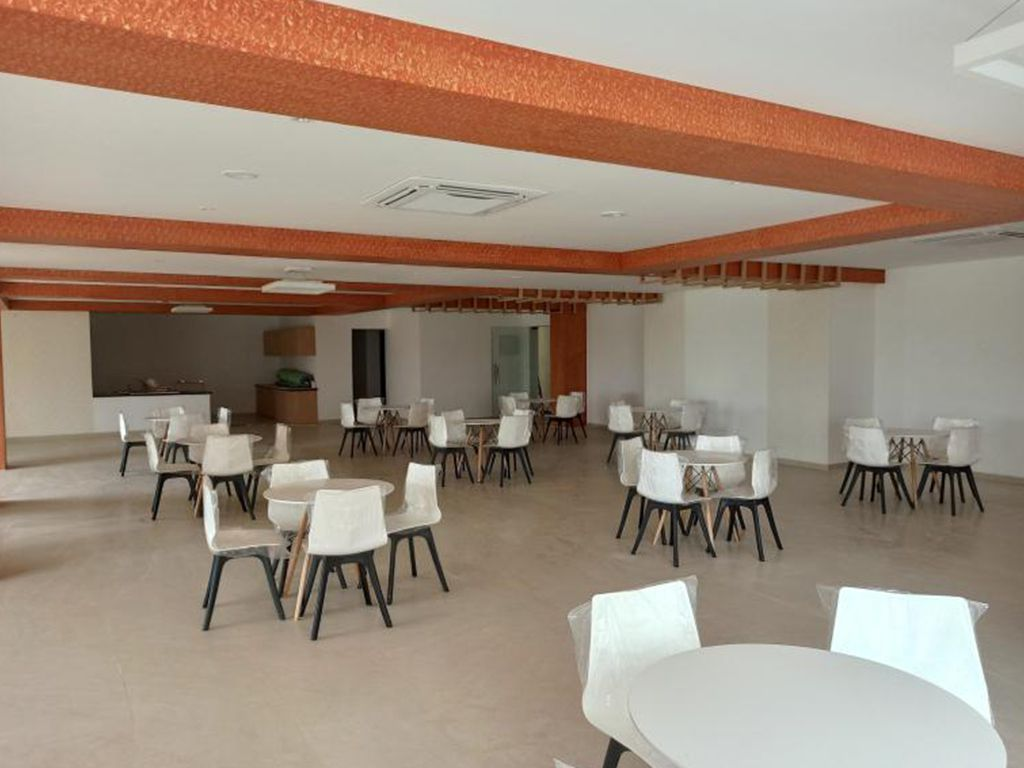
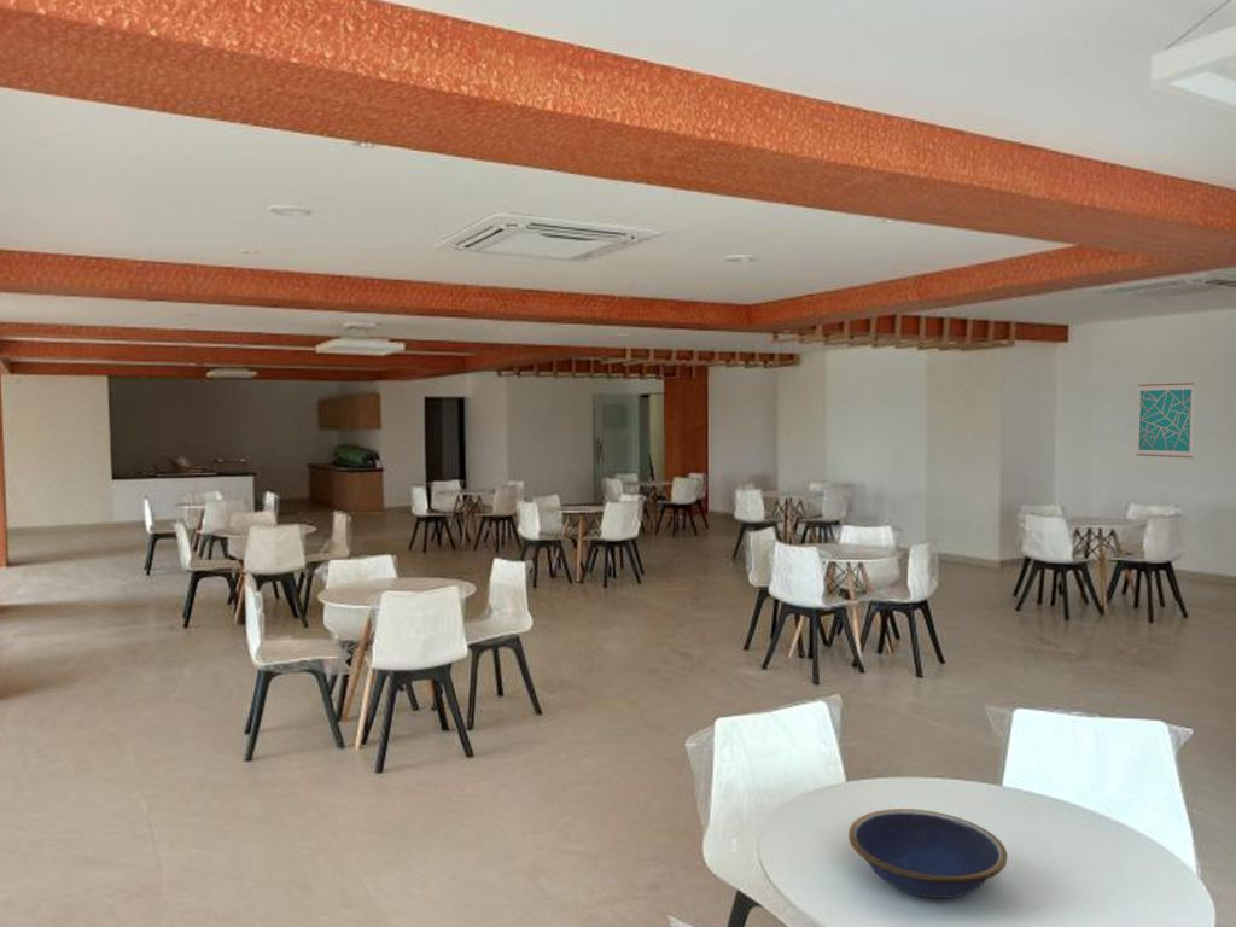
+ wall art [1136,381,1196,459]
+ bowl [847,808,1008,899]
